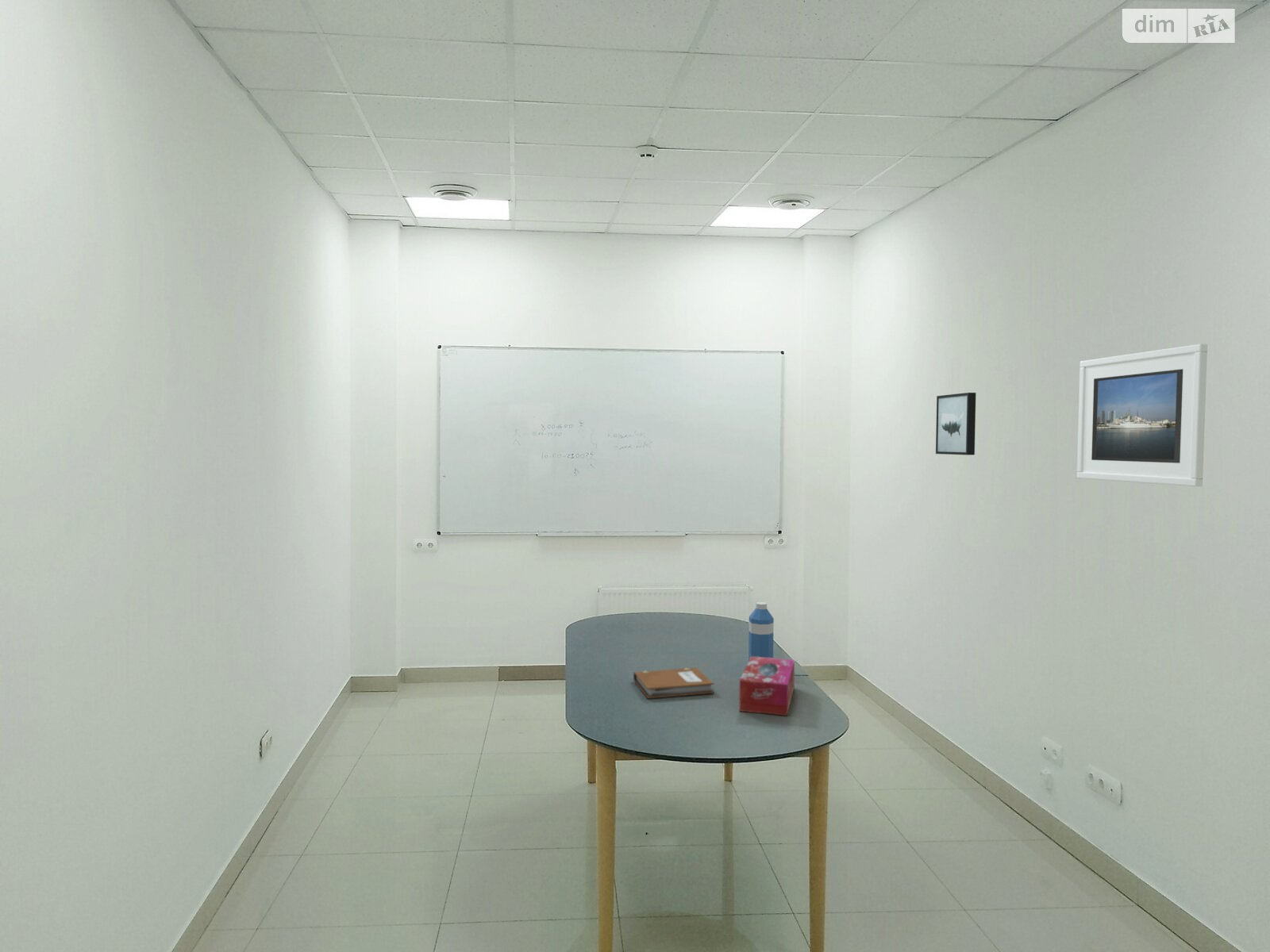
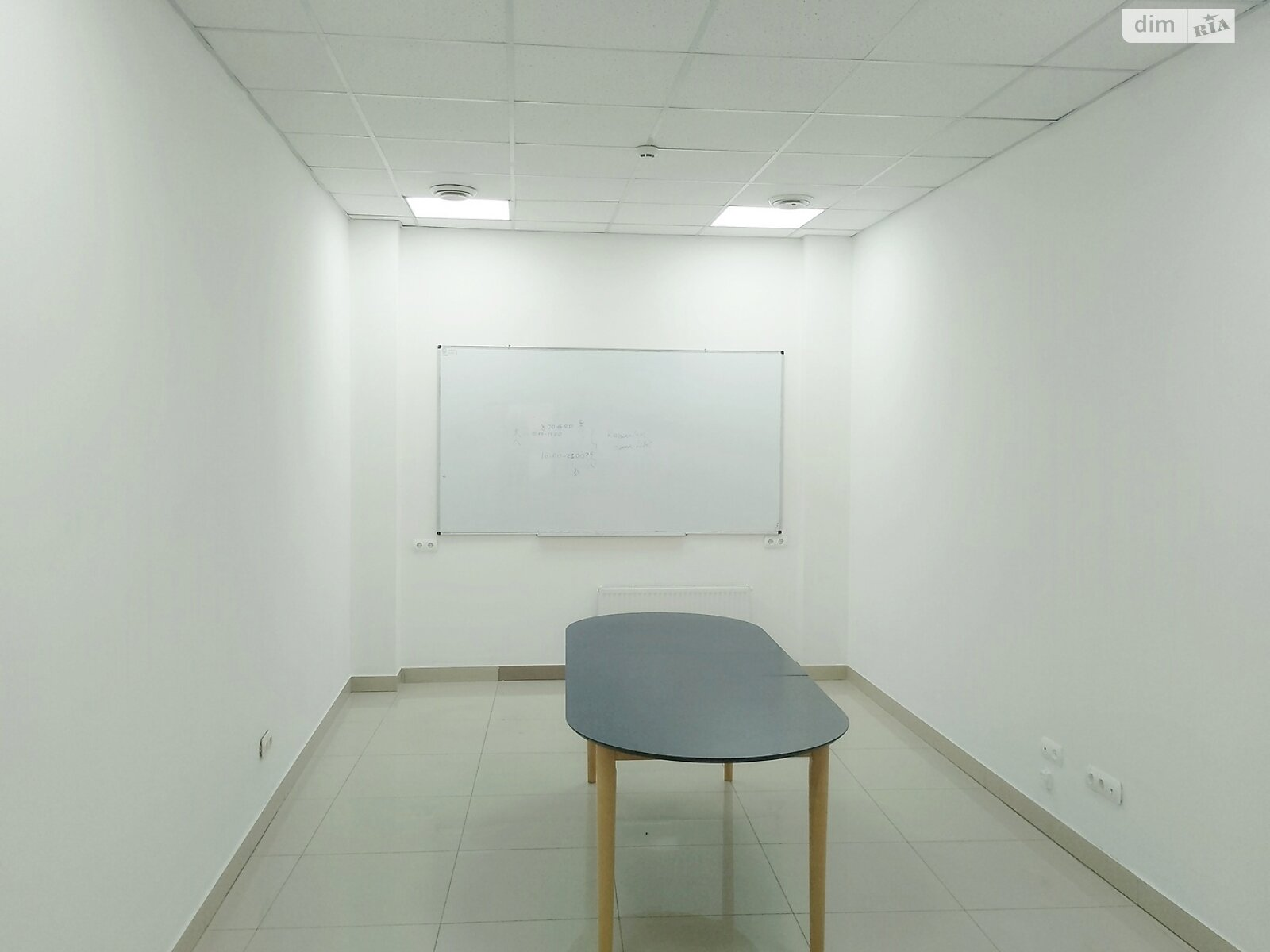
- tissue box [738,657,795,716]
- notebook [633,667,715,699]
- water bottle [748,601,775,662]
- wall art [935,392,976,455]
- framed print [1076,343,1208,487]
